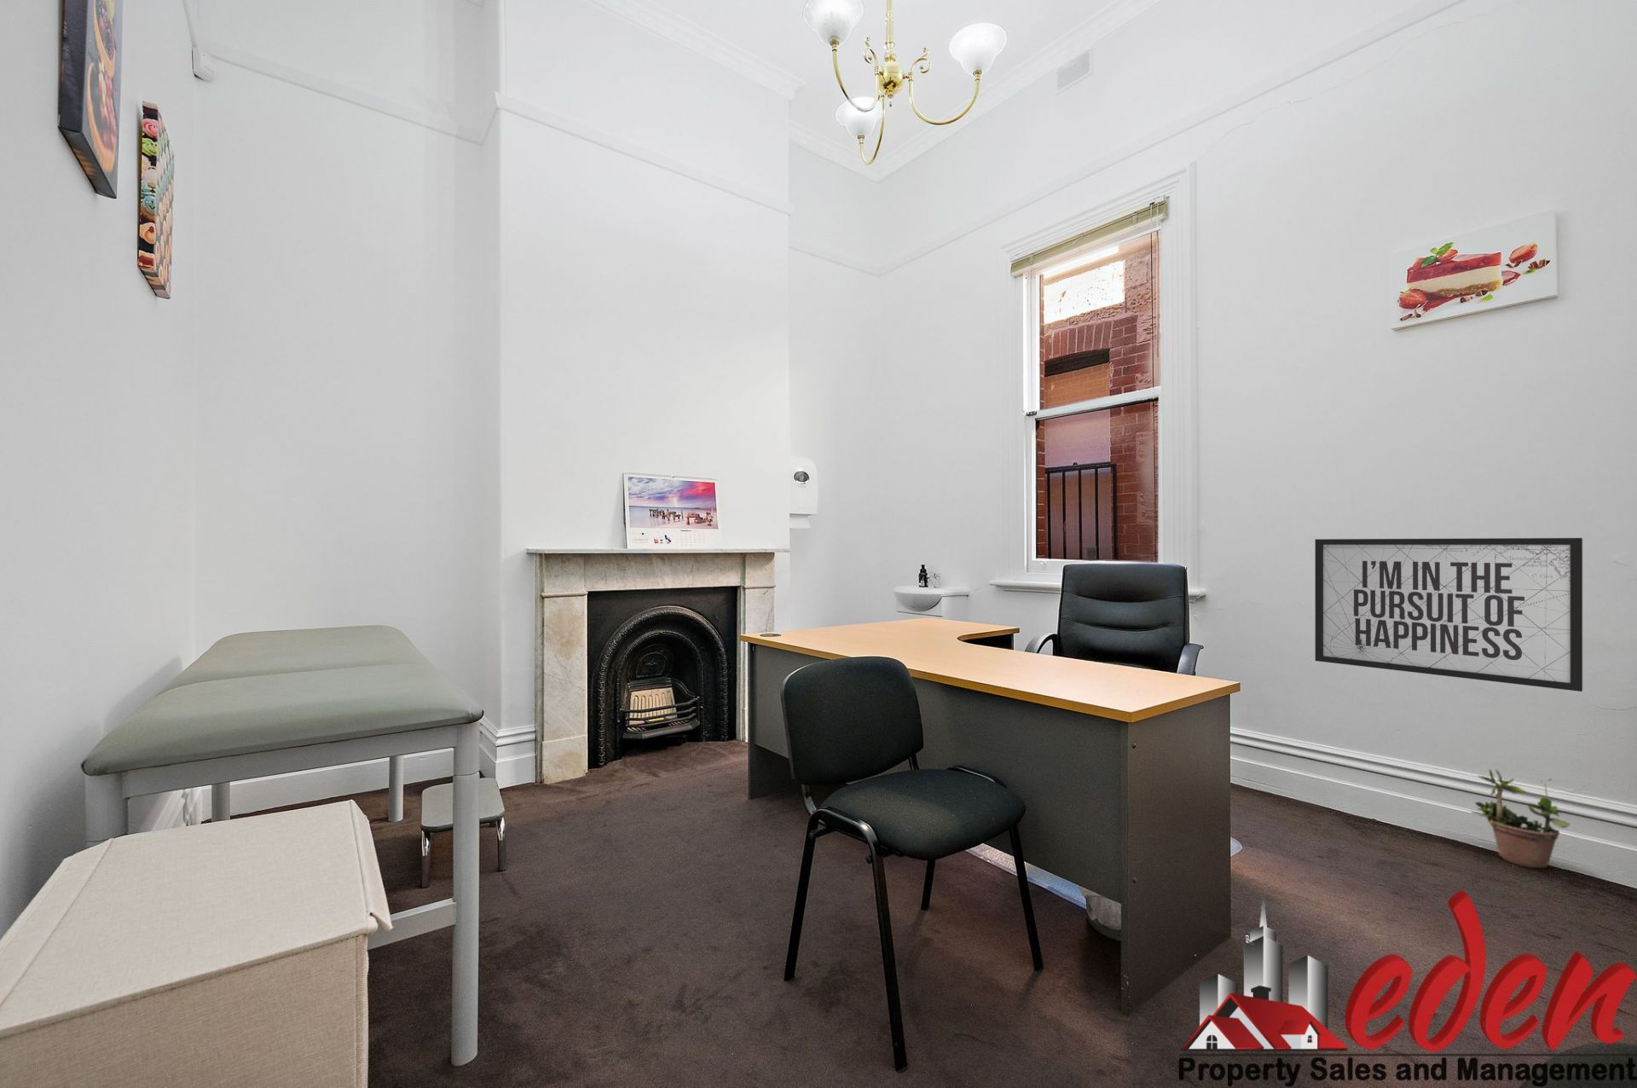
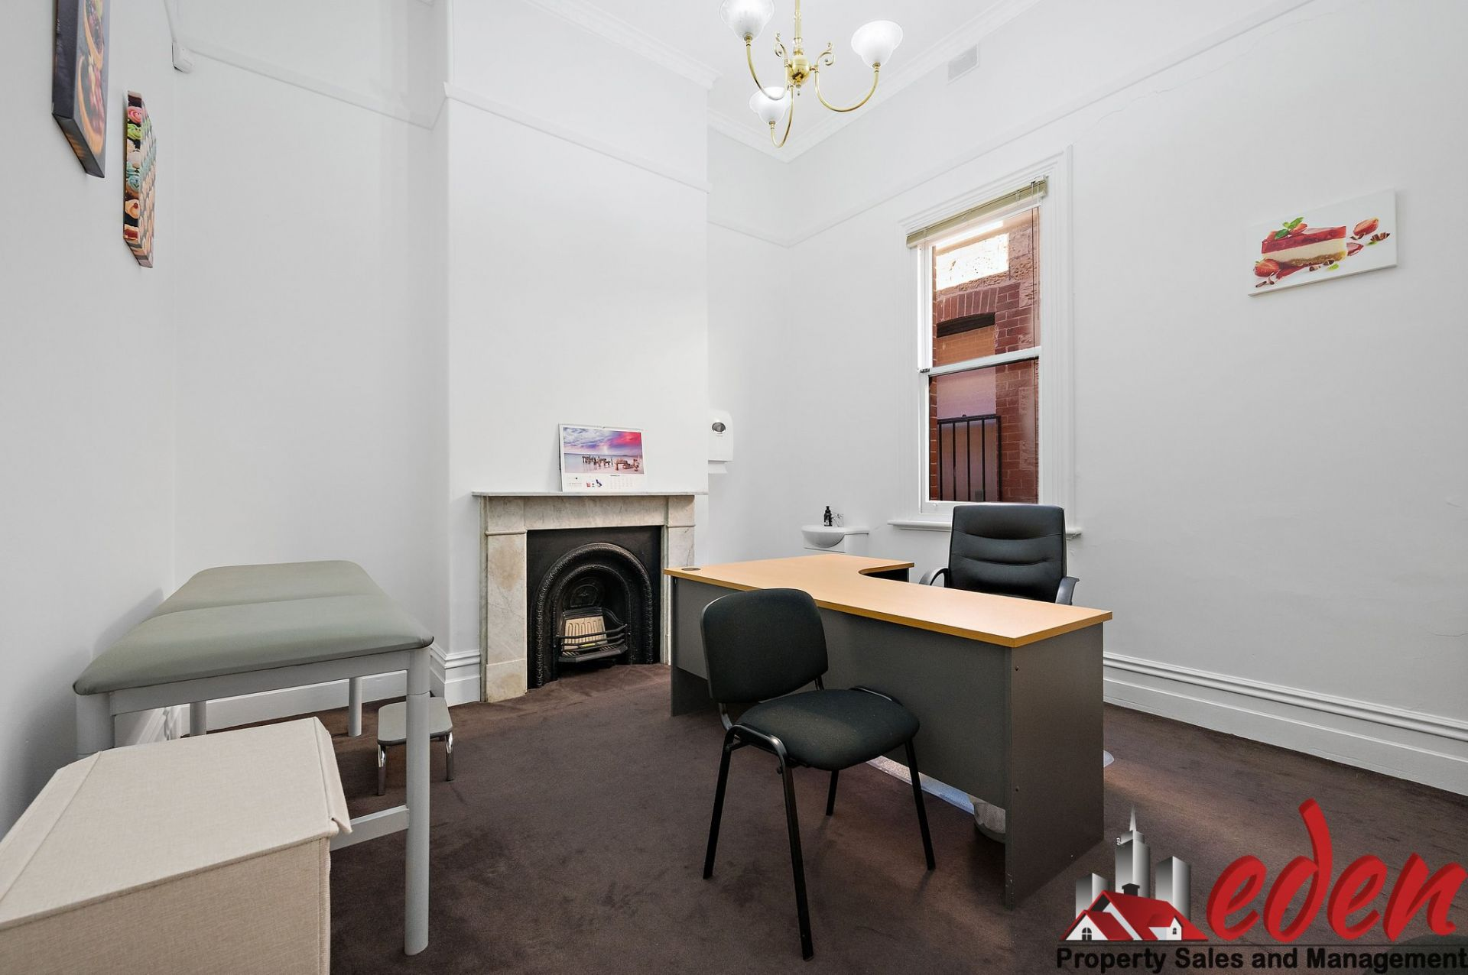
- potted plant [1469,769,1570,869]
- mirror [1314,537,1584,692]
